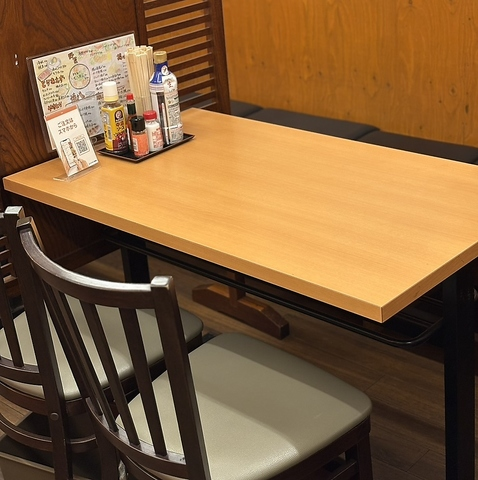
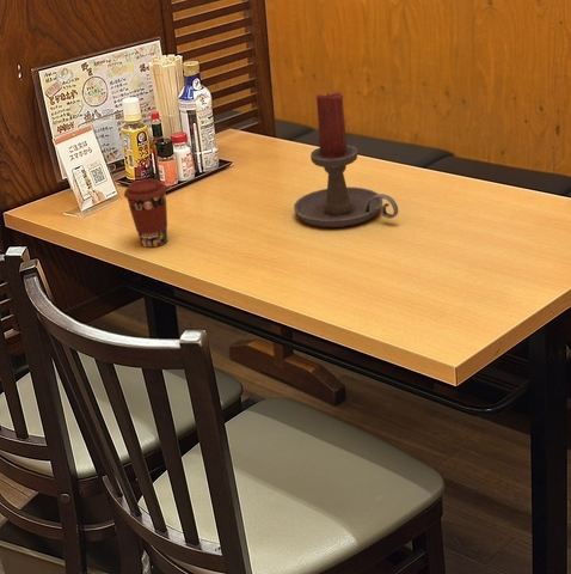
+ candle holder [293,91,399,228]
+ coffee cup [123,178,168,249]
